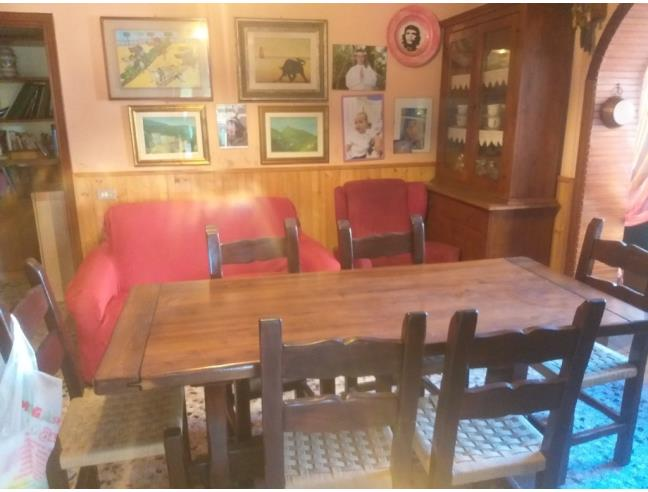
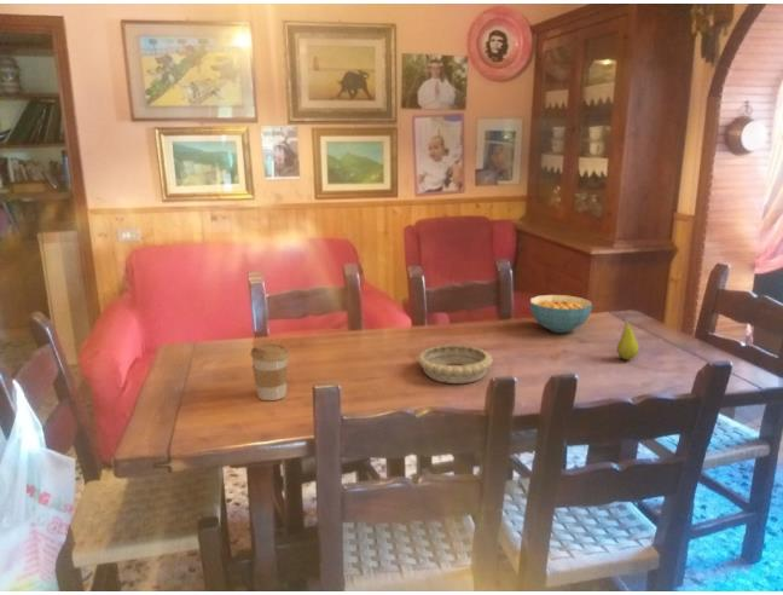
+ cereal bowl [529,294,593,334]
+ decorative bowl [417,343,494,385]
+ coffee cup [249,342,291,402]
+ fruit [615,317,639,362]
